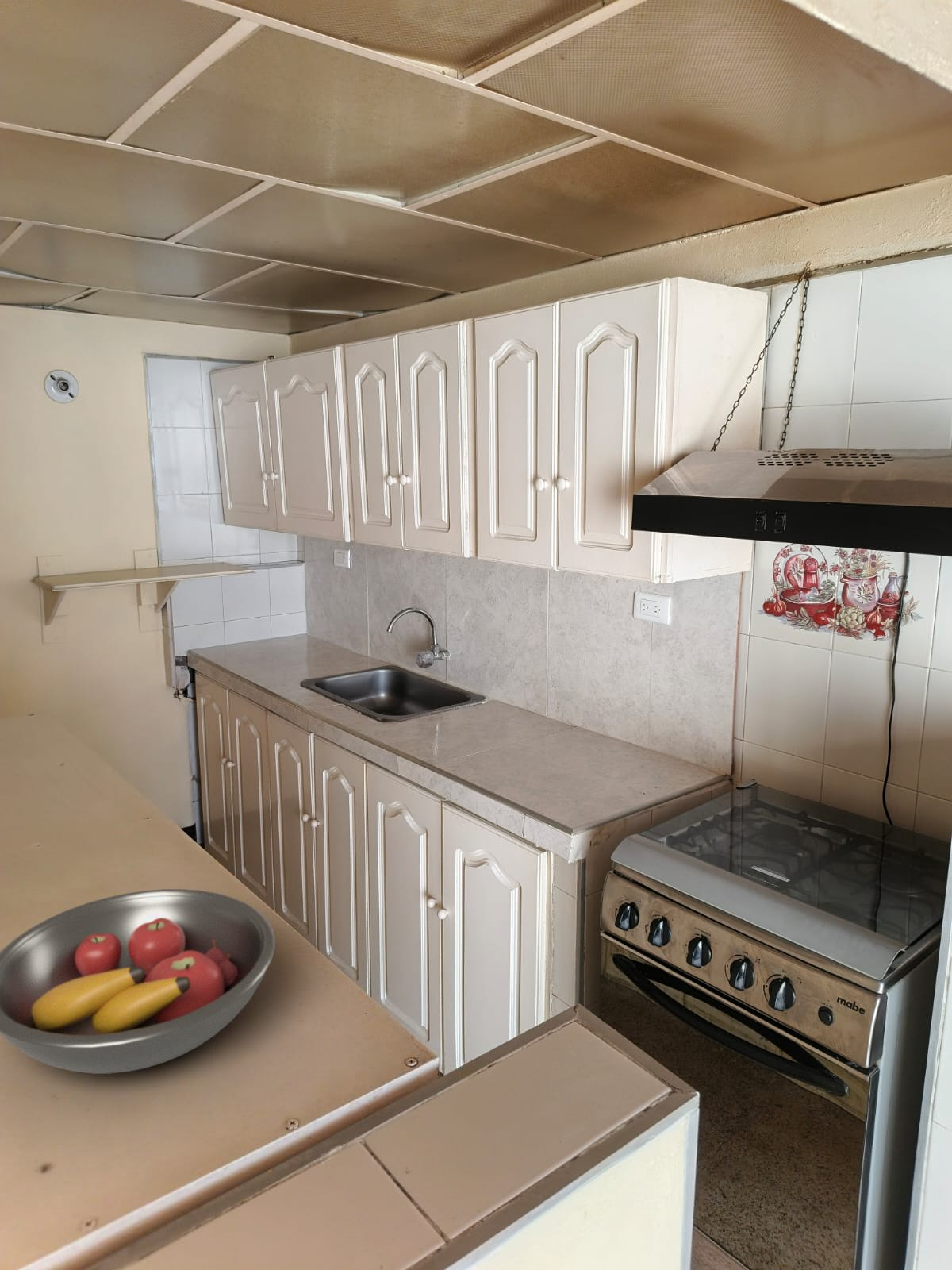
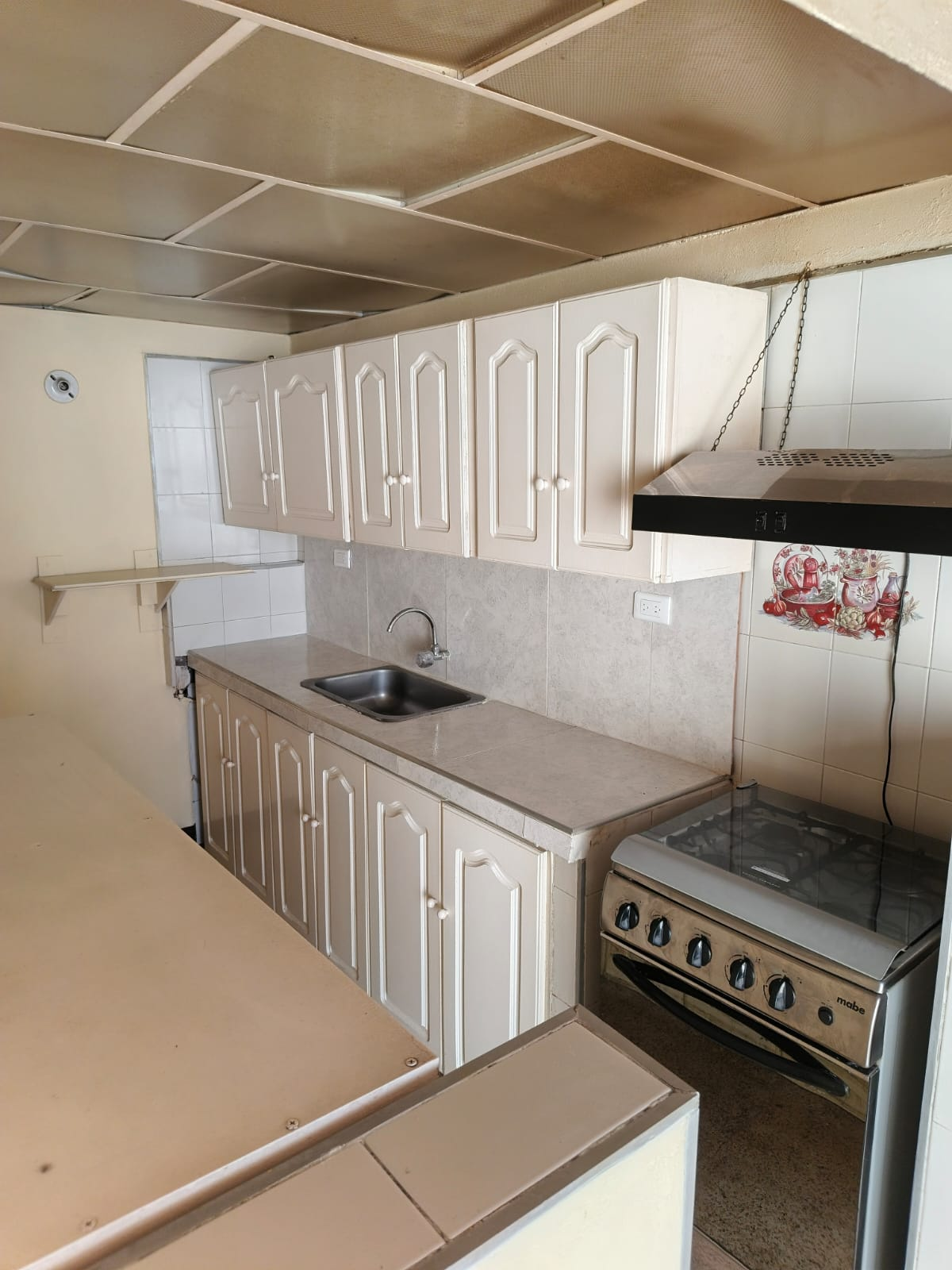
- fruit bowl [0,888,276,1075]
